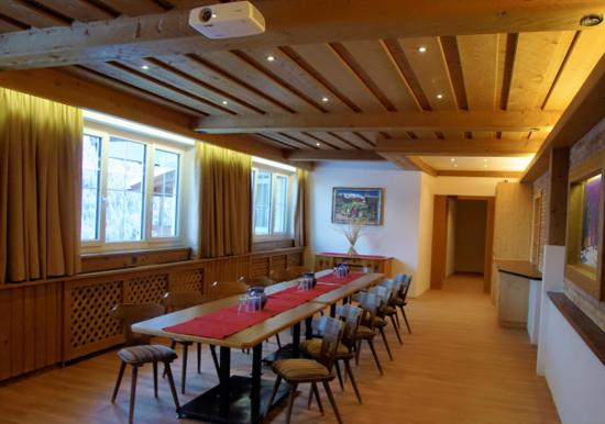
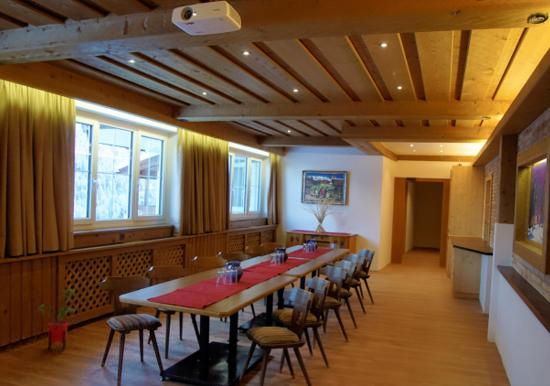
+ house plant [36,288,77,353]
